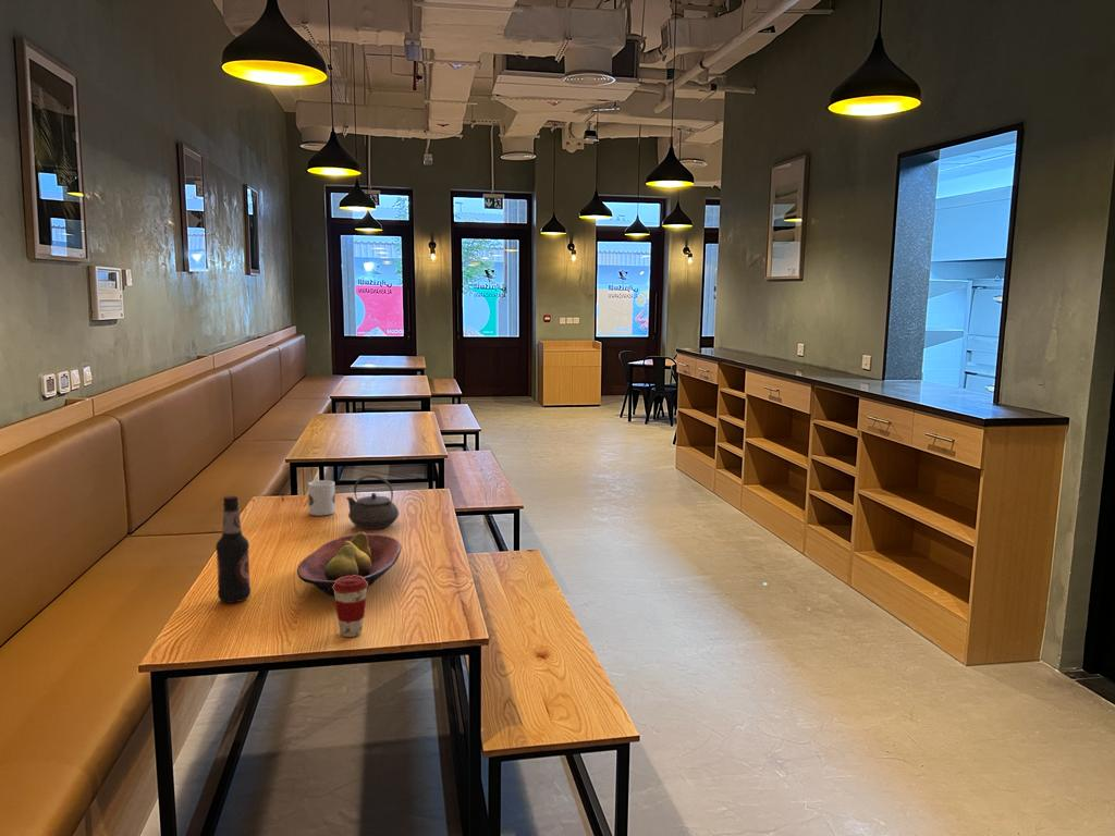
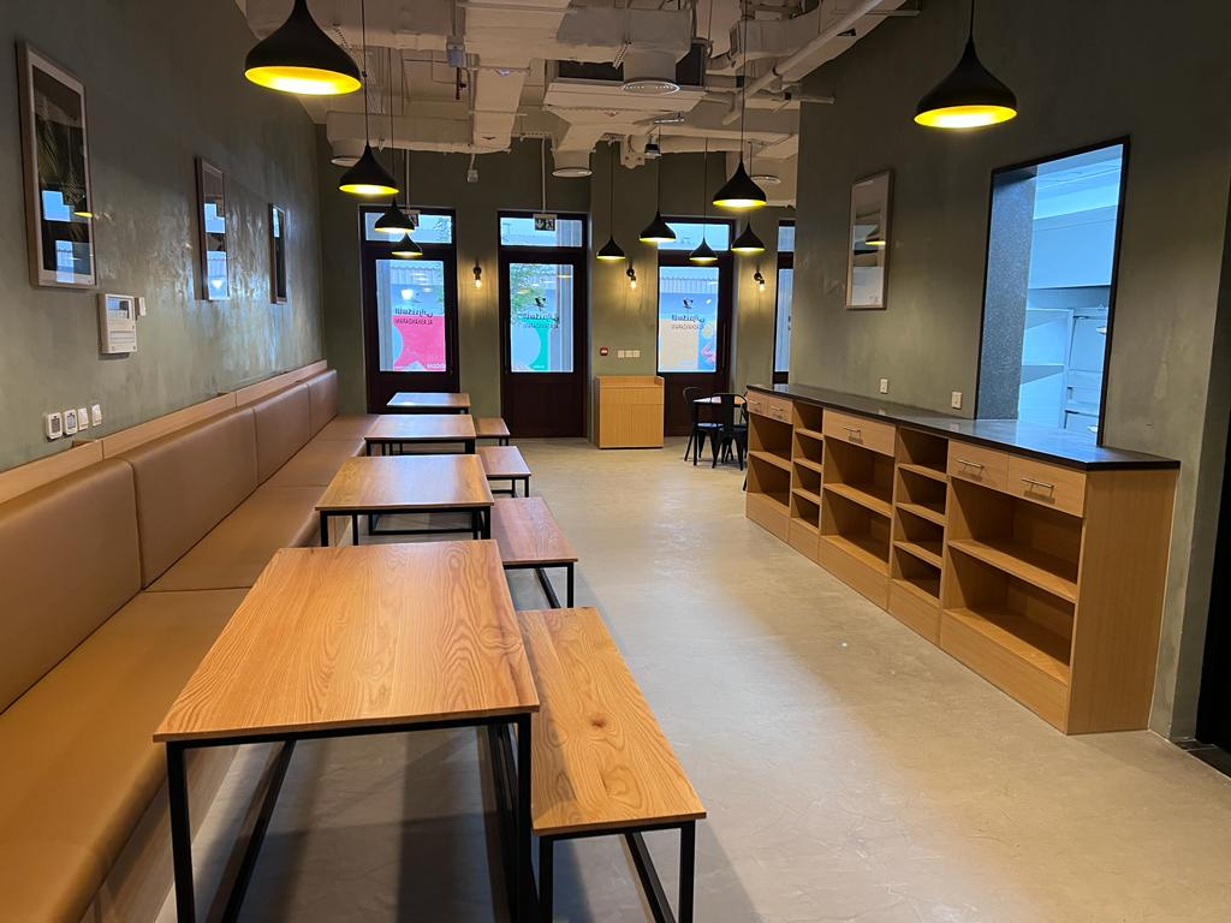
- bottle [215,494,252,603]
- fruit bowl [296,531,403,598]
- teapot [345,475,400,530]
- coffee cup [332,575,368,638]
- mug [307,479,336,517]
